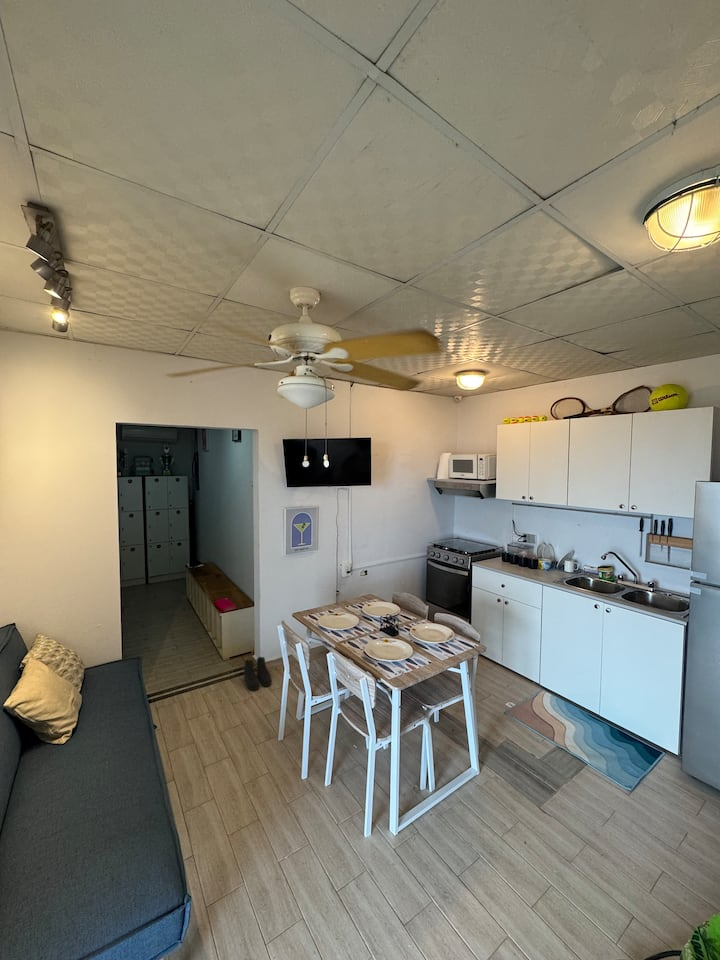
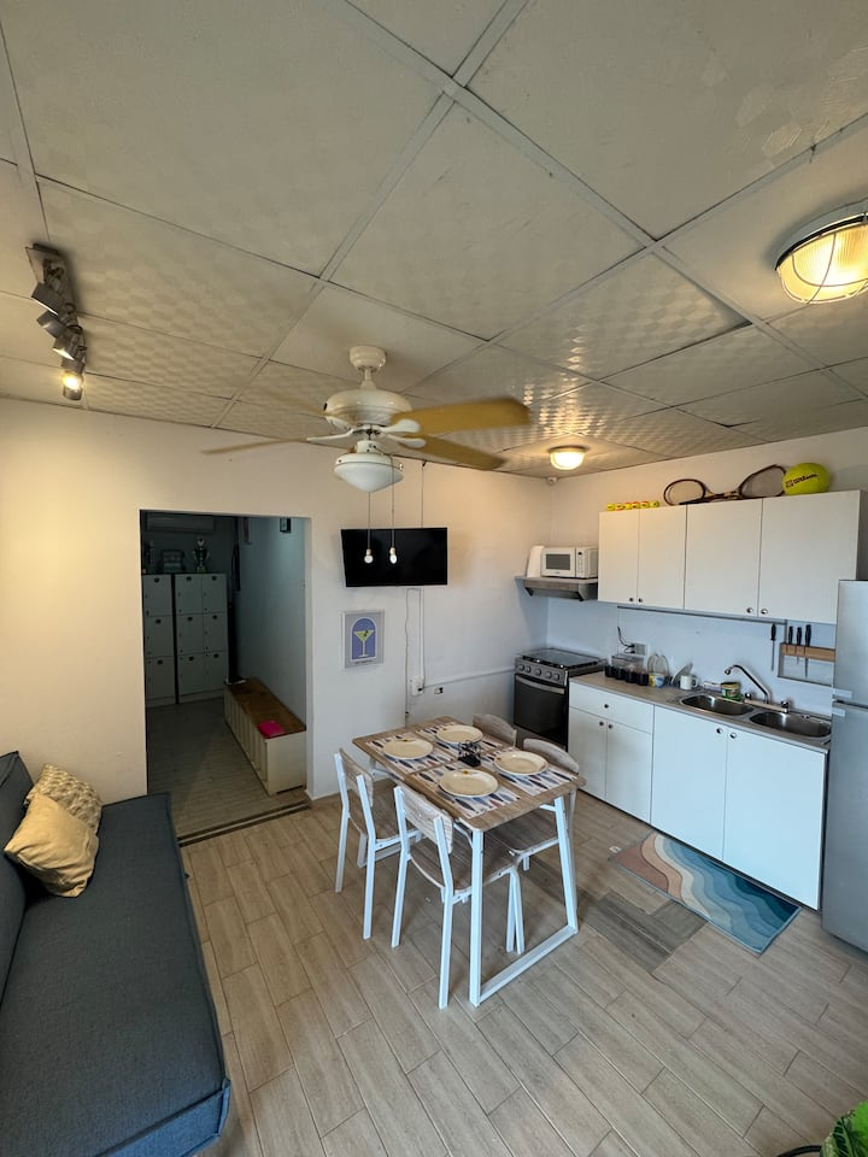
- boots [243,656,273,691]
